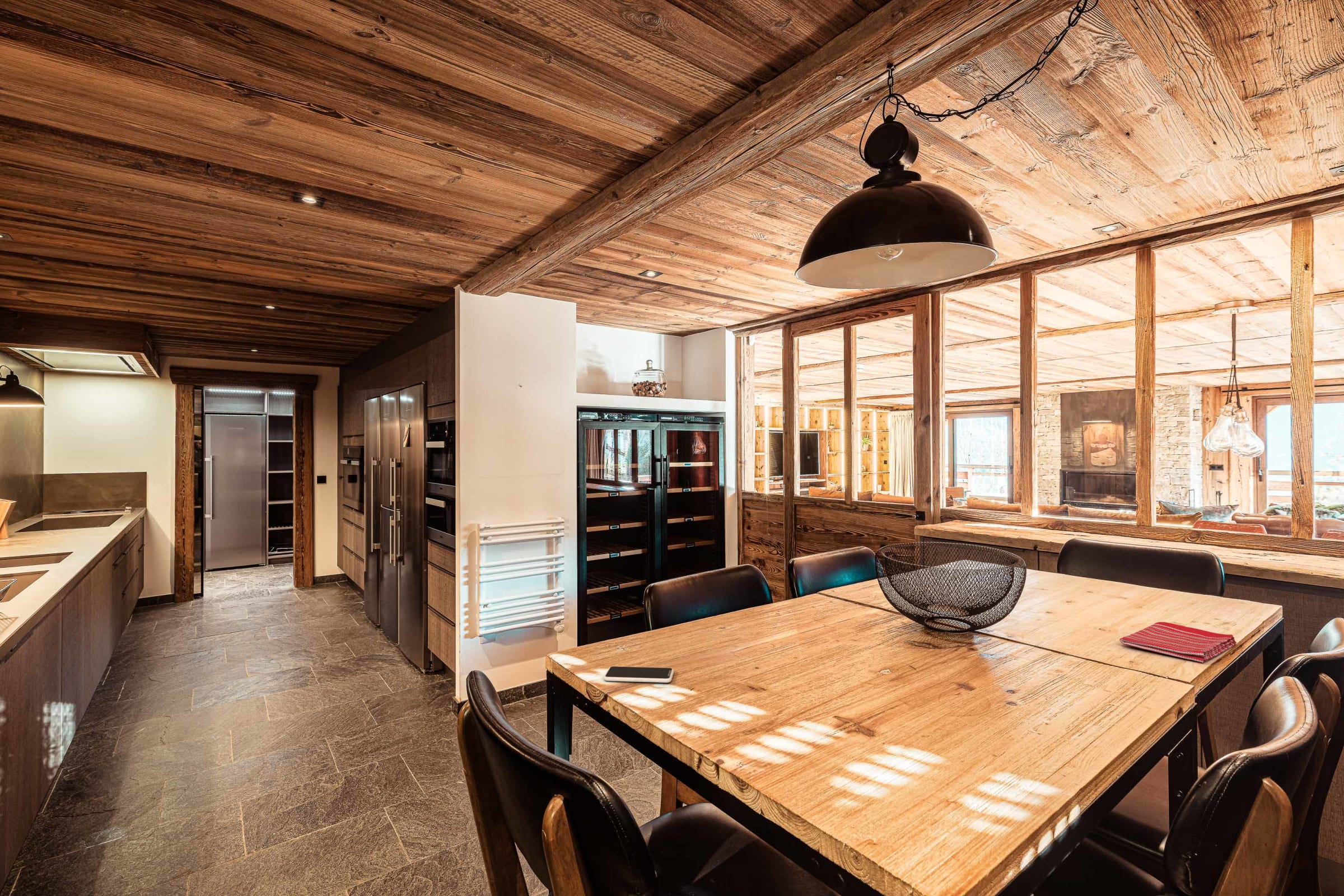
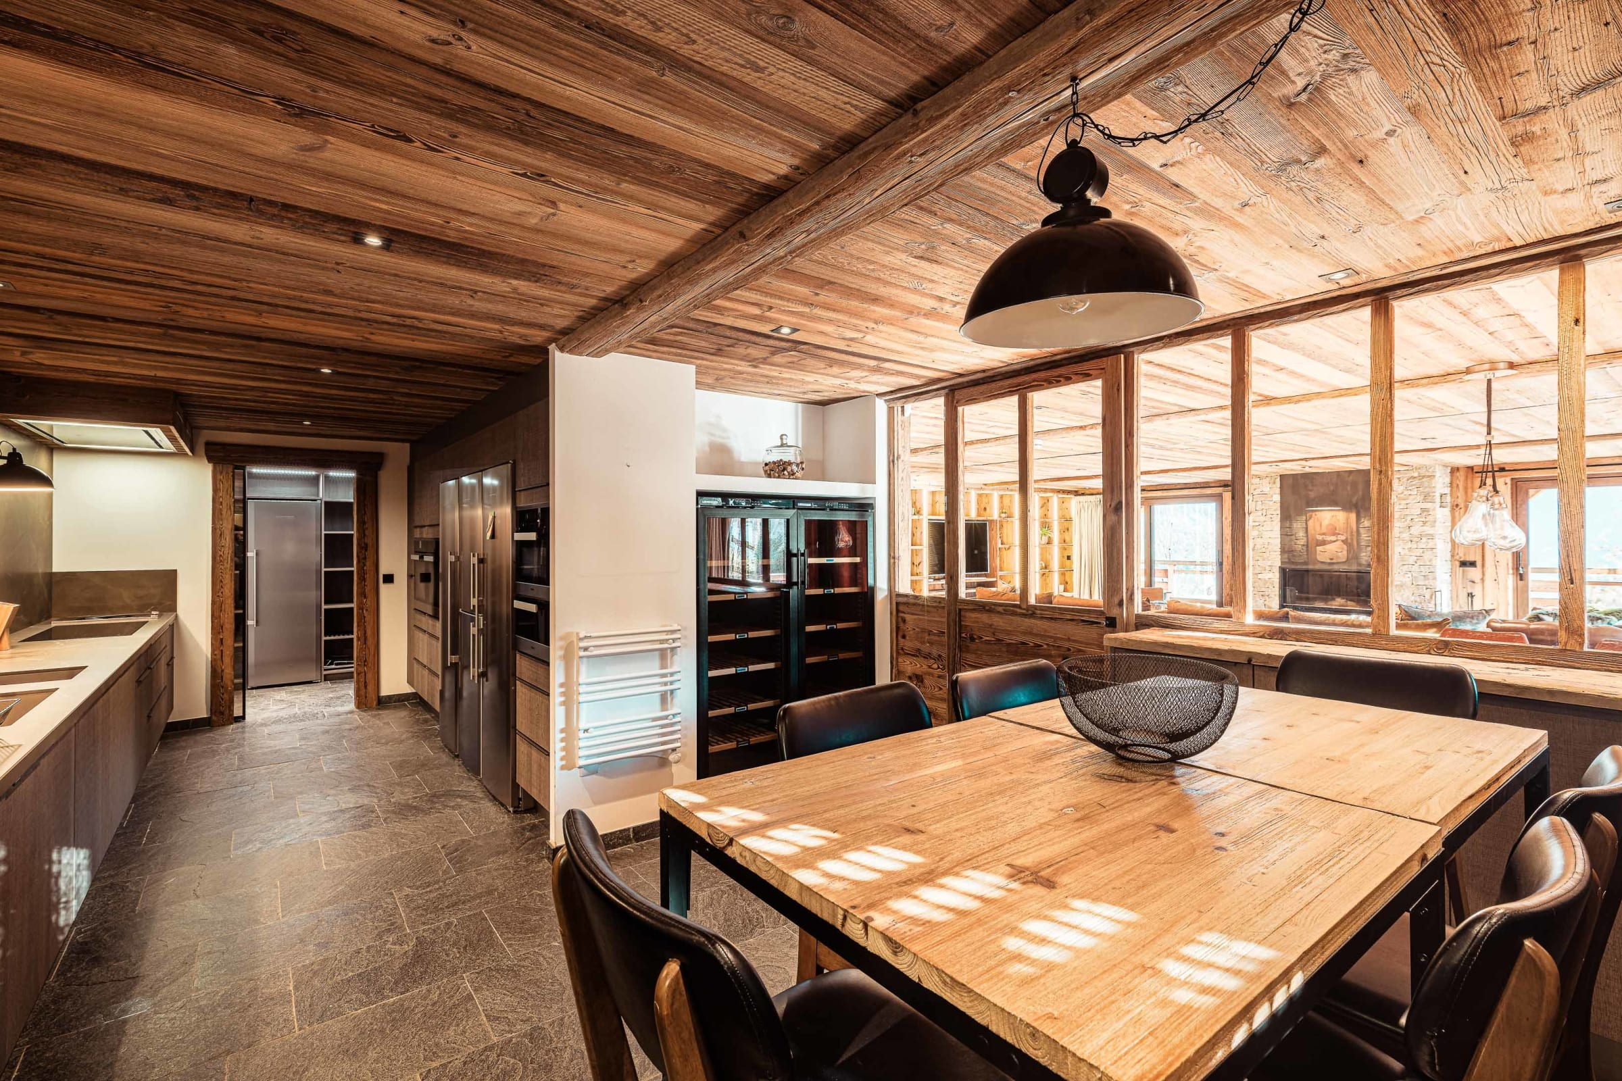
- dish towel [1119,622,1237,664]
- smartphone [603,666,675,683]
